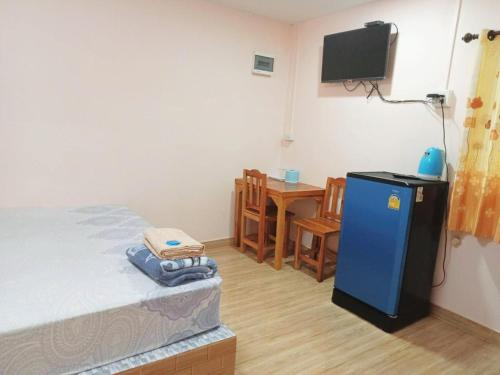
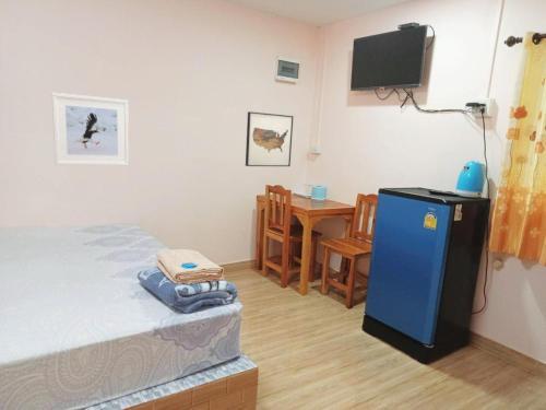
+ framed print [51,92,130,167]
+ wall art [245,110,295,167]
